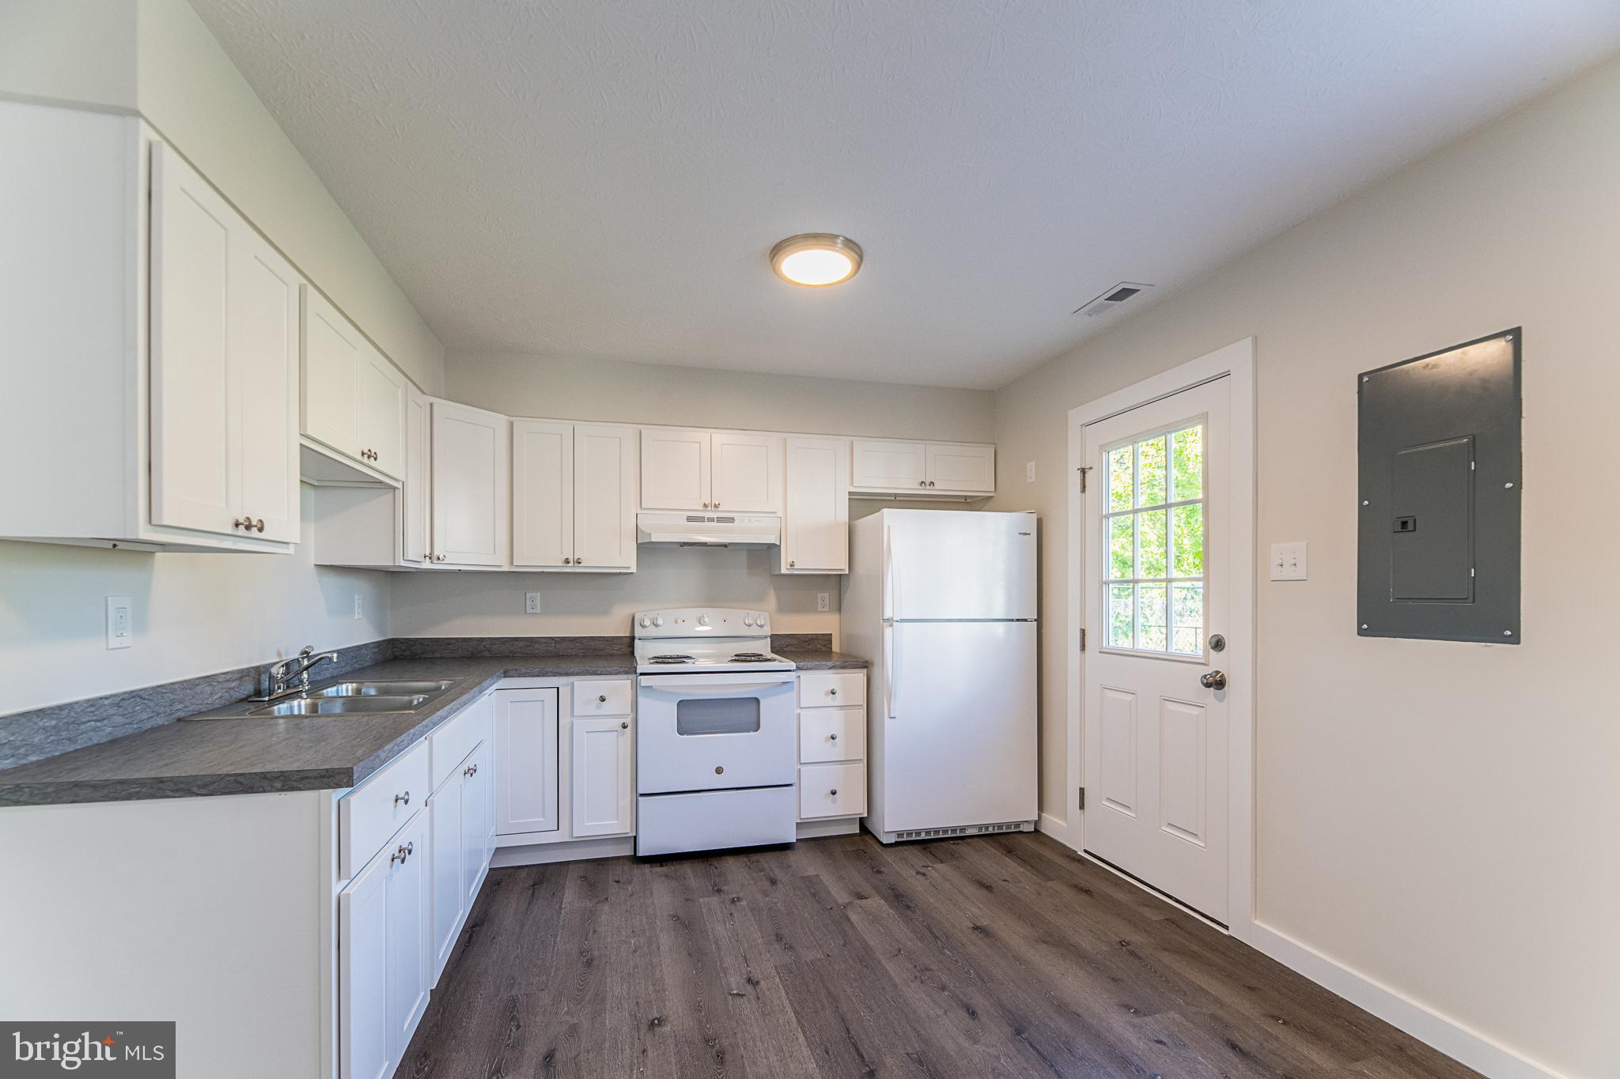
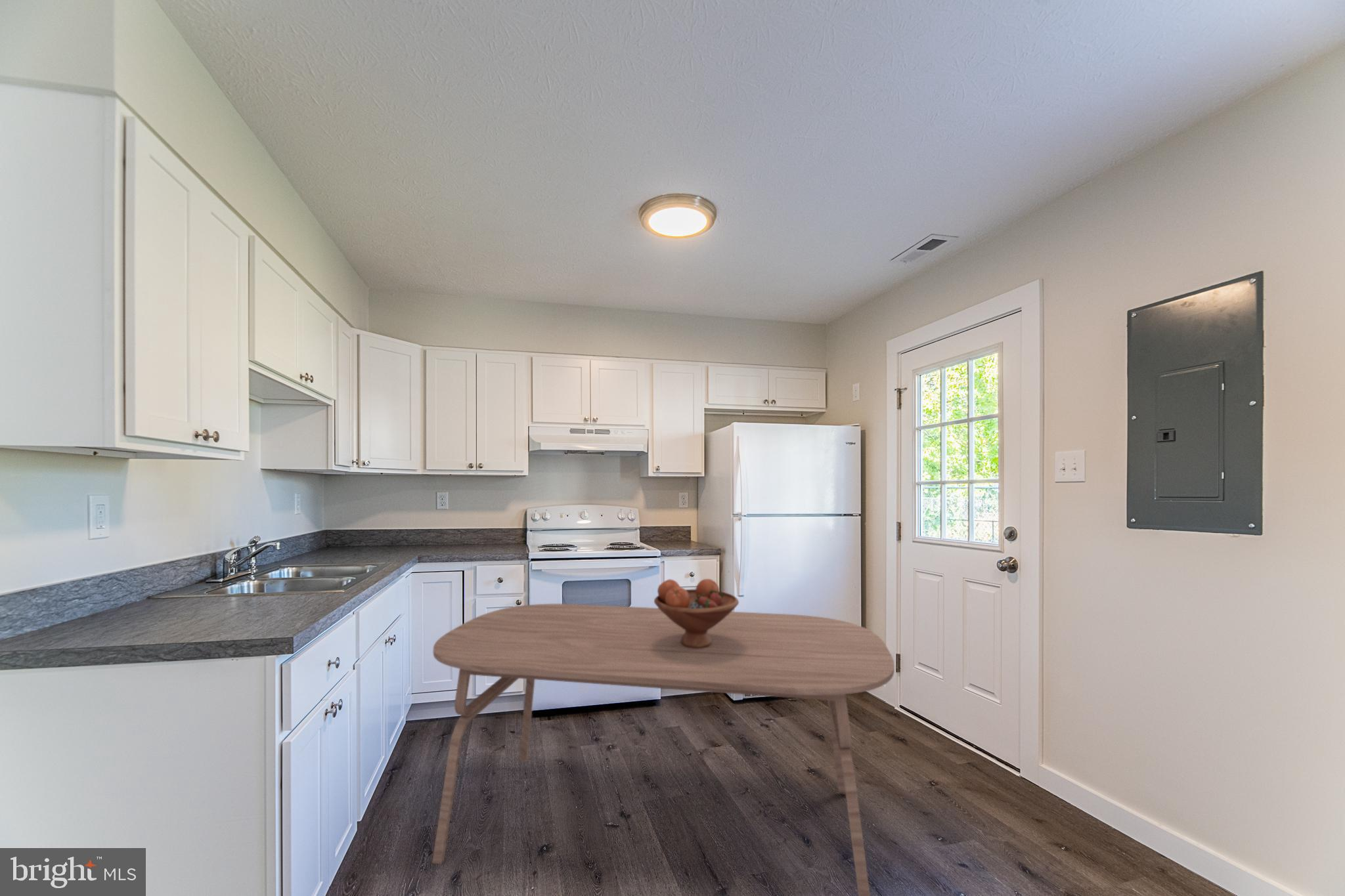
+ fruit bowl [653,578,739,648]
+ dining table [431,603,895,896]
